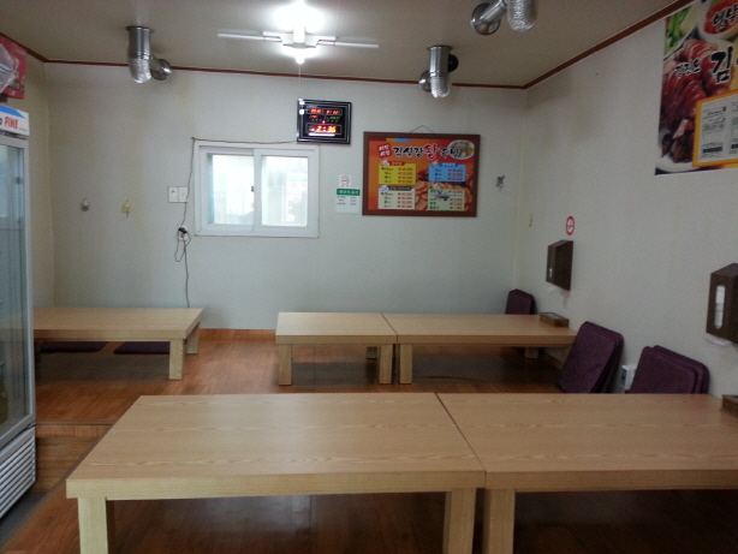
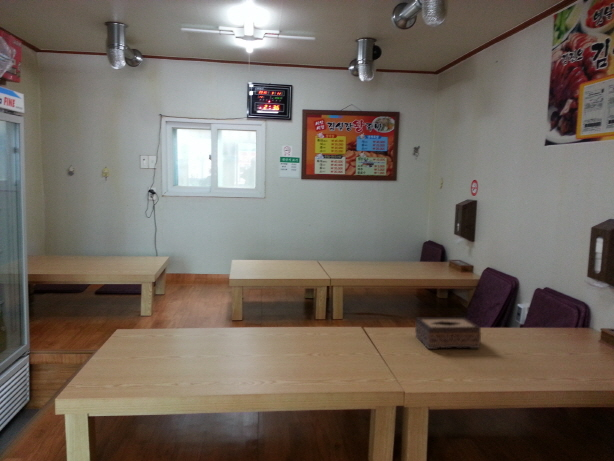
+ tissue box [414,316,482,350]
